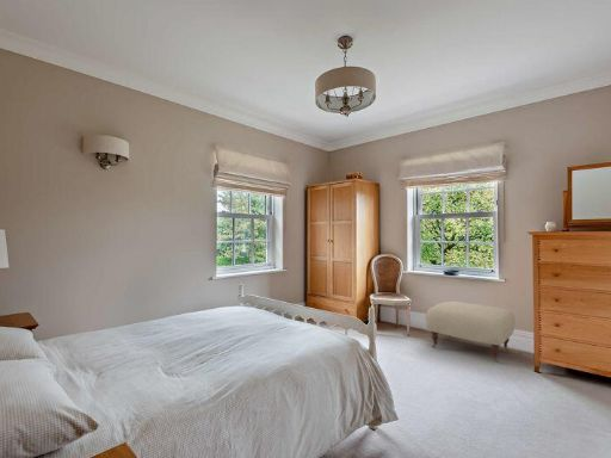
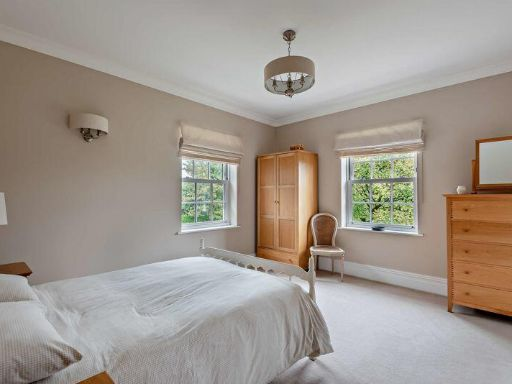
- ottoman [425,301,517,364]
